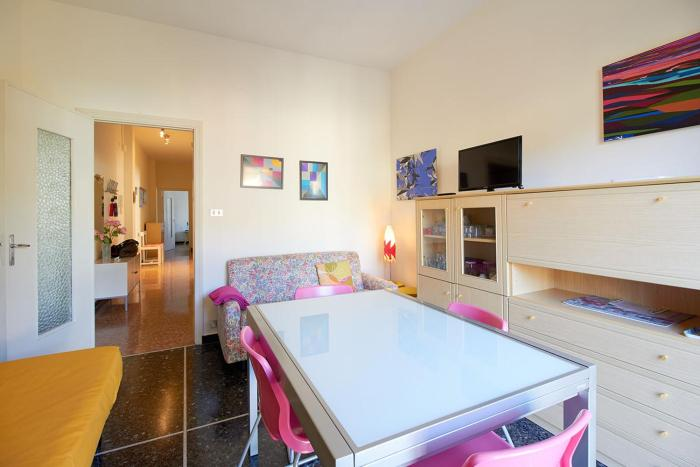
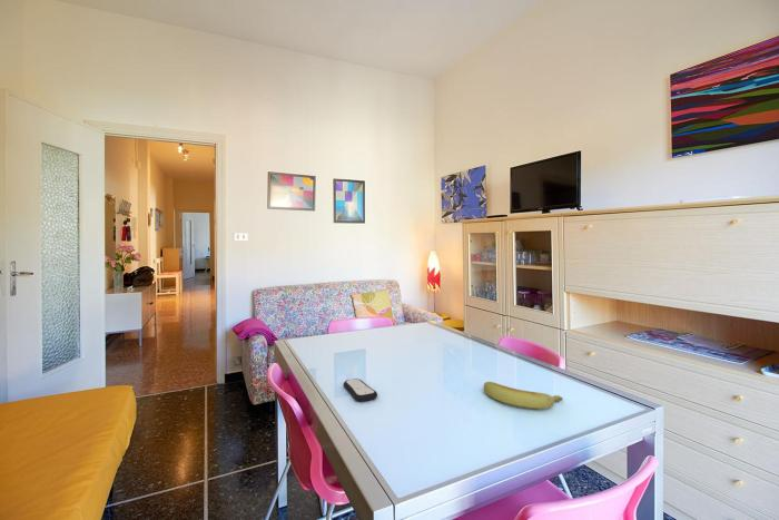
+ banana [483,381,564,410]
+ remote control [343,377,378,403]
